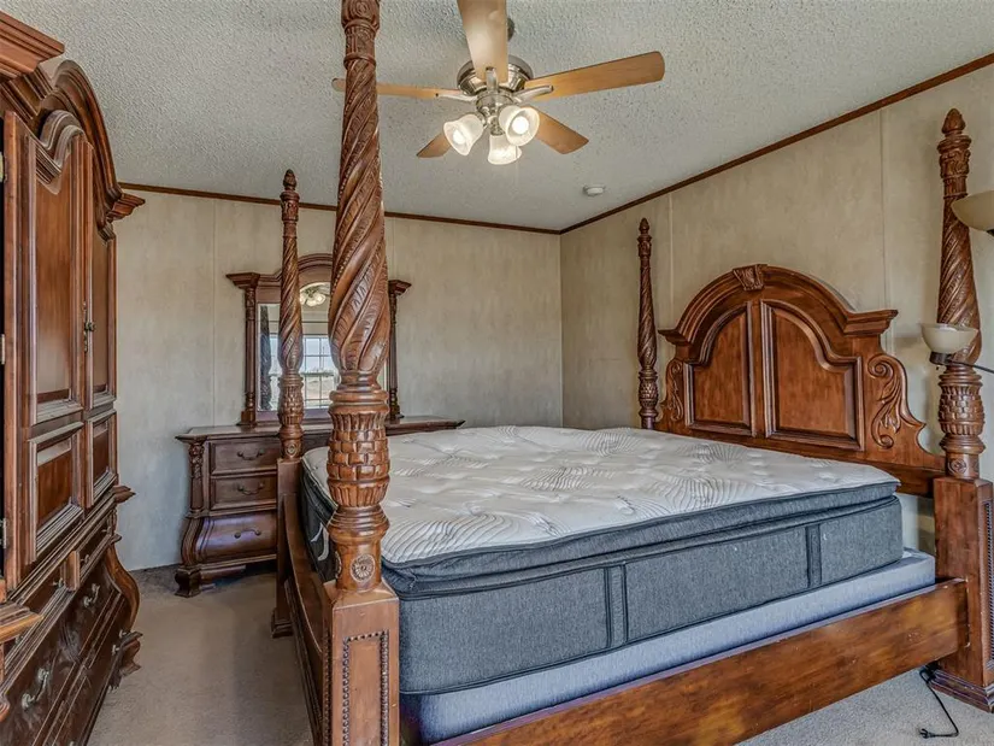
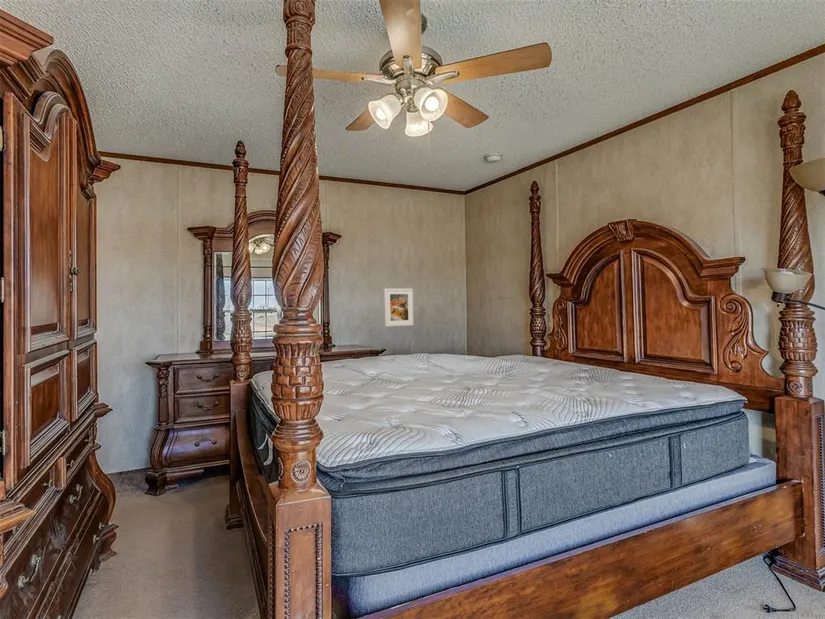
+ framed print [383,288,415,327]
